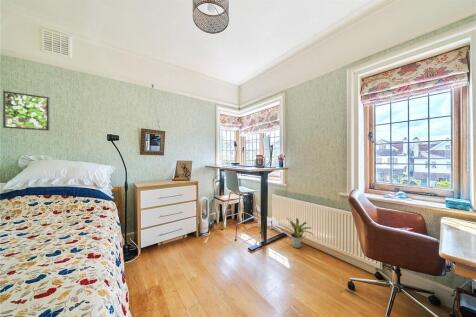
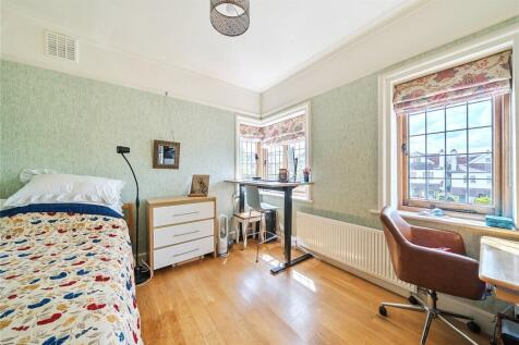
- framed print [2,90,50,132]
- potted plant [277,217,314,249]
